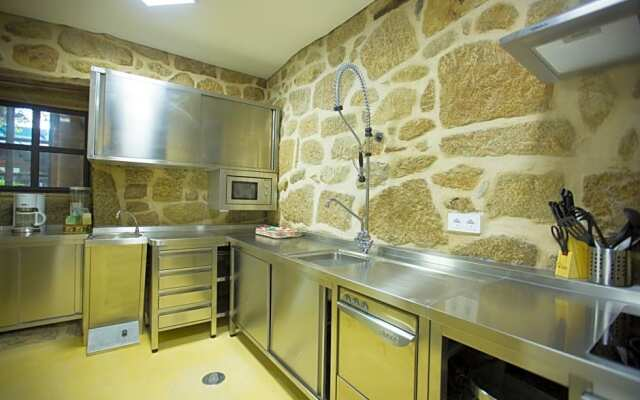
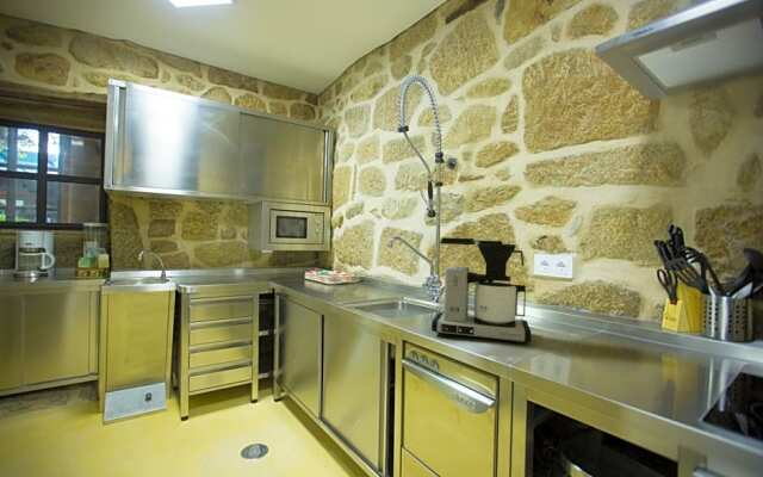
+ coffee maker [430,236,532,346]
